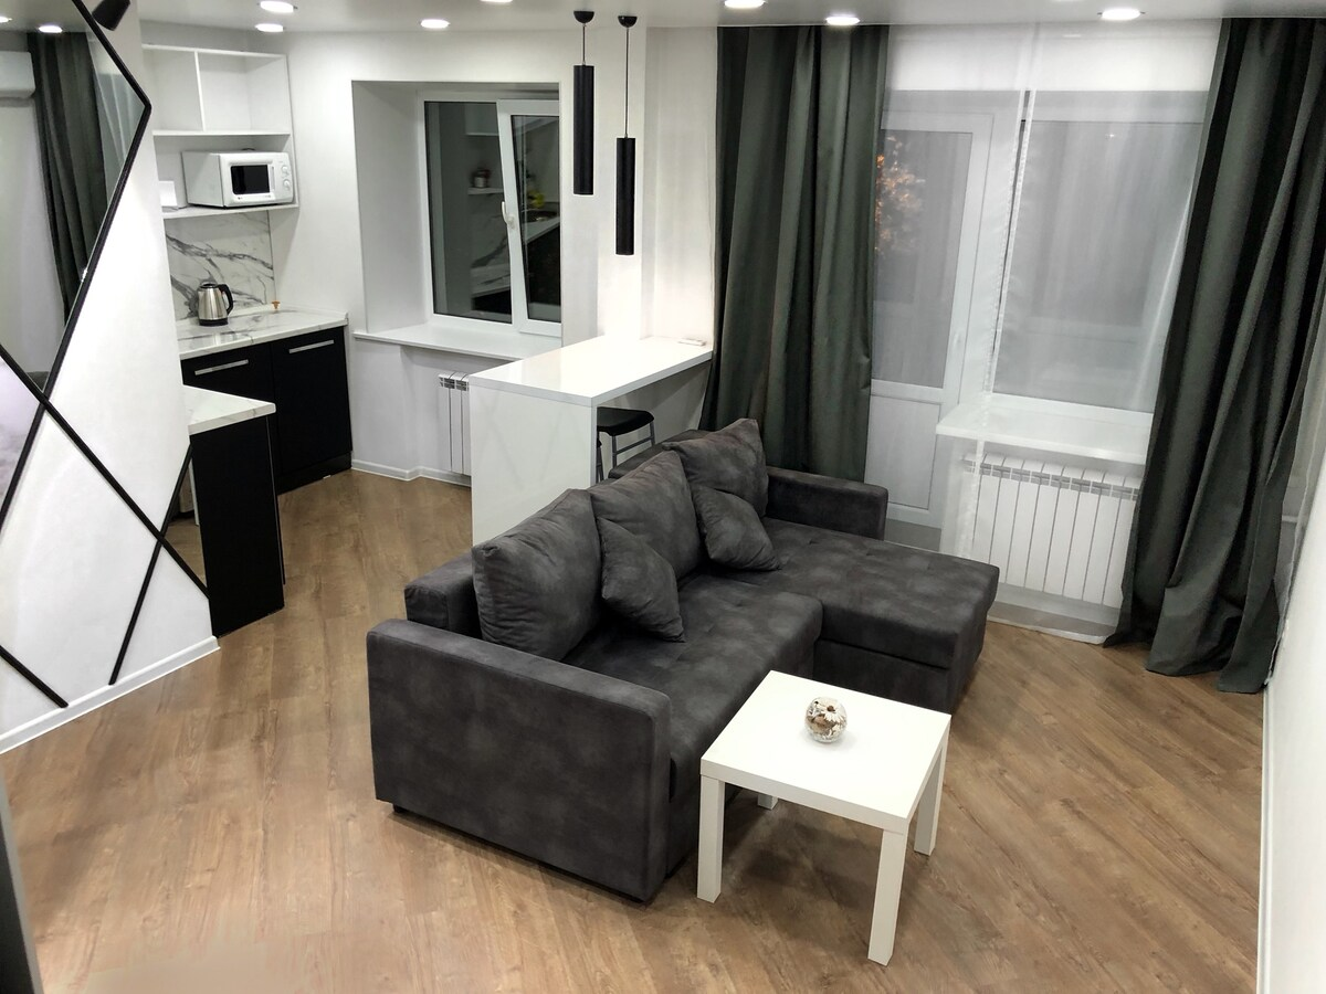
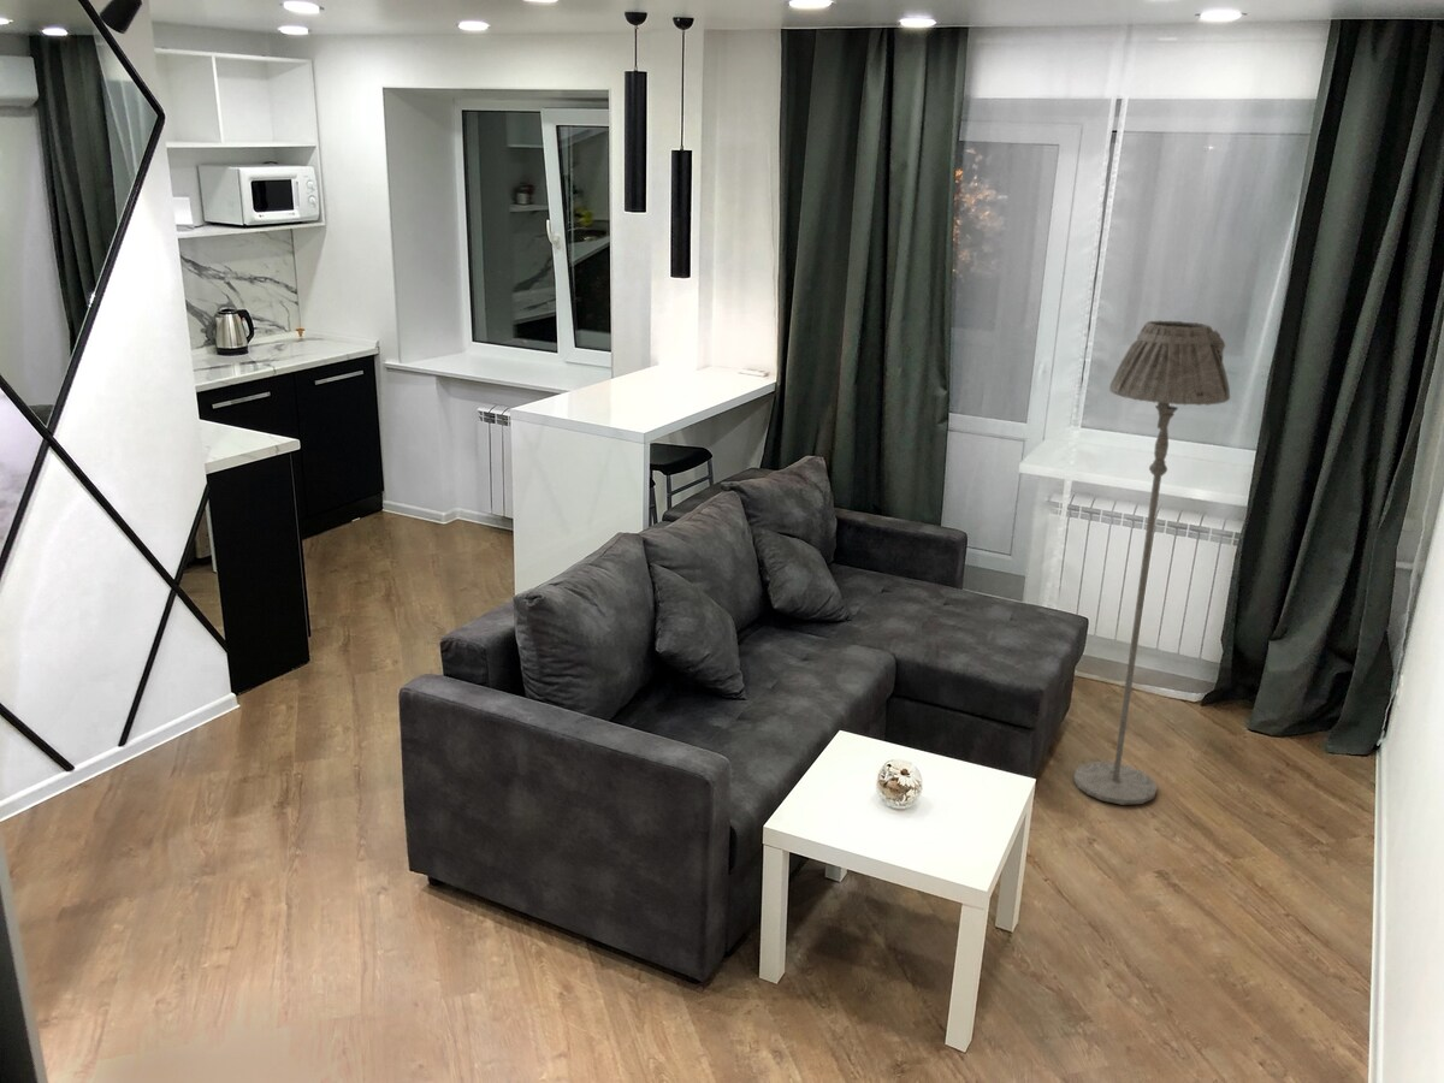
+ floor lamp [1073,320,1231,806]
